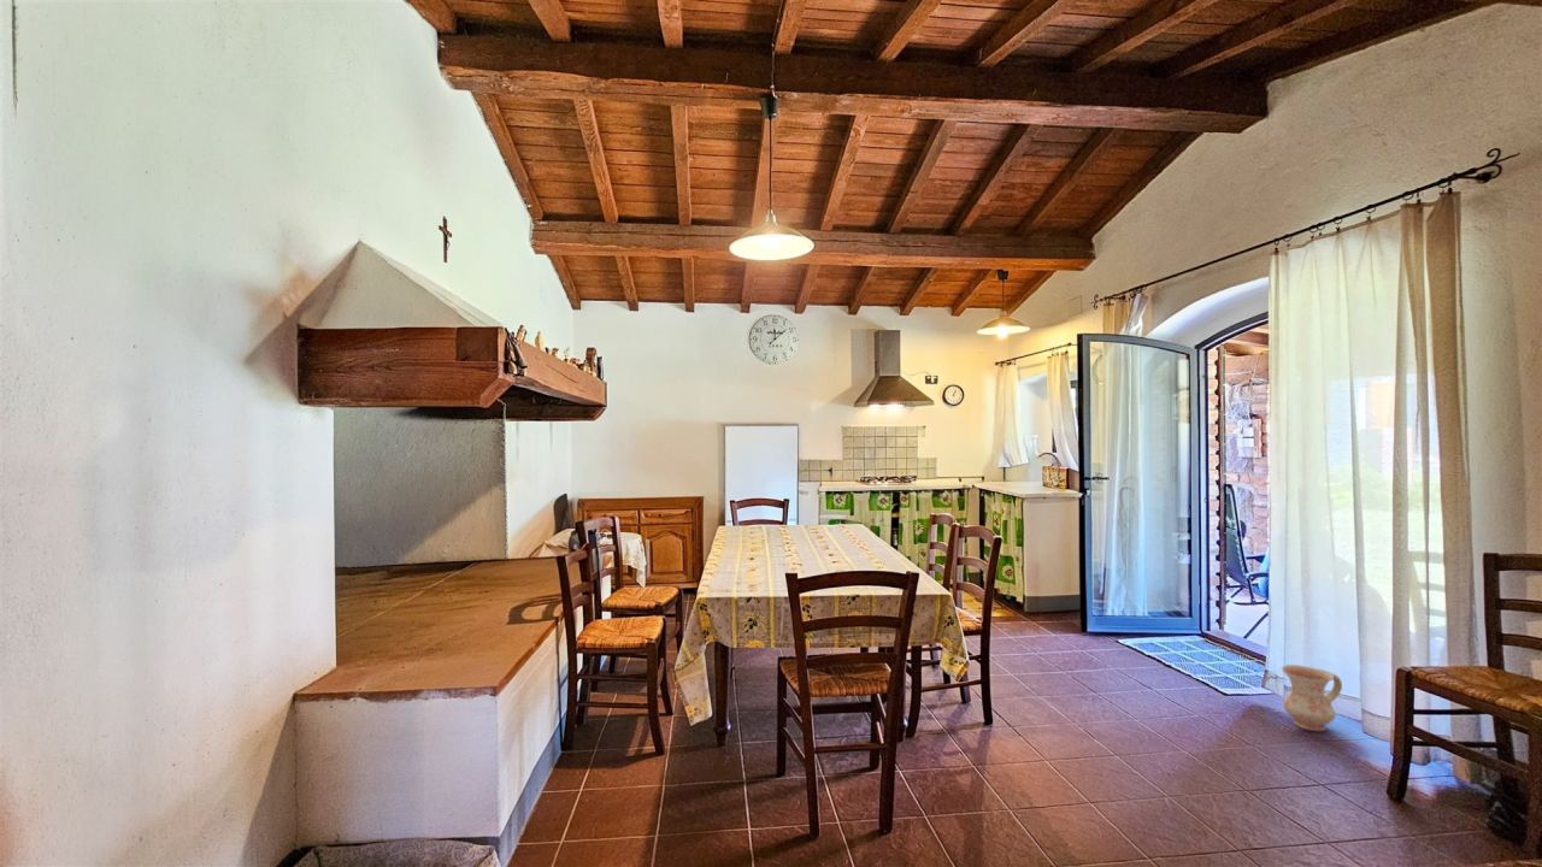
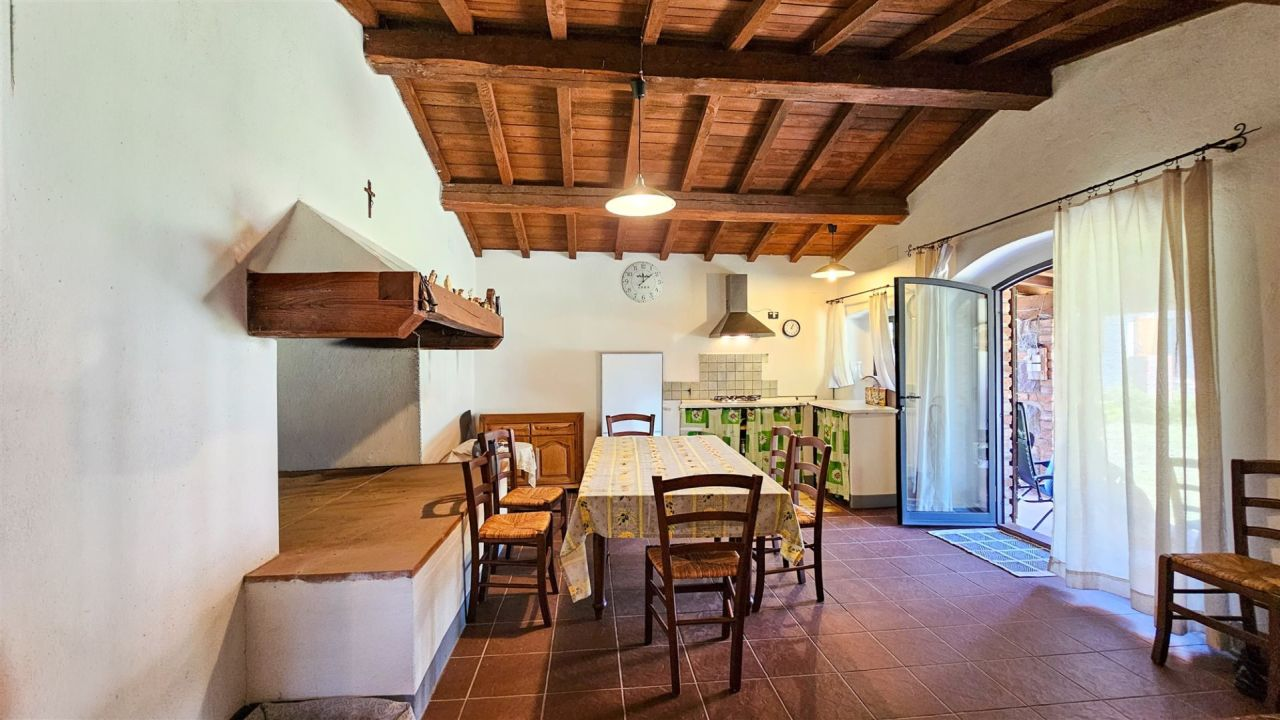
- ceramic jug [1281,663,1343,732]
